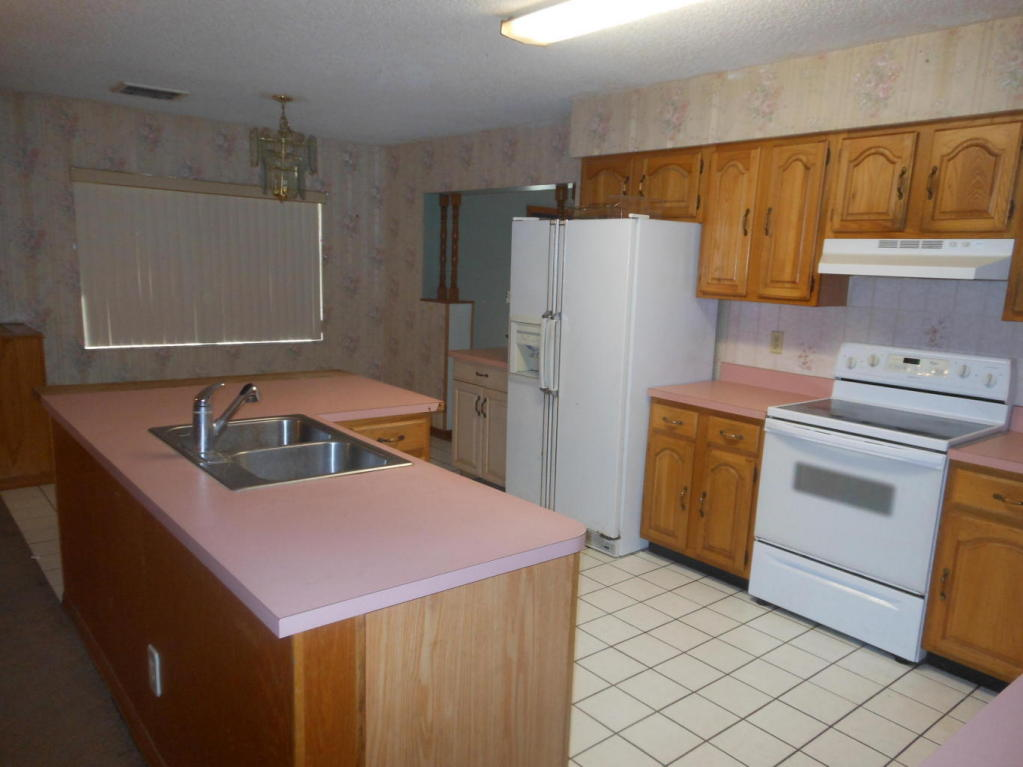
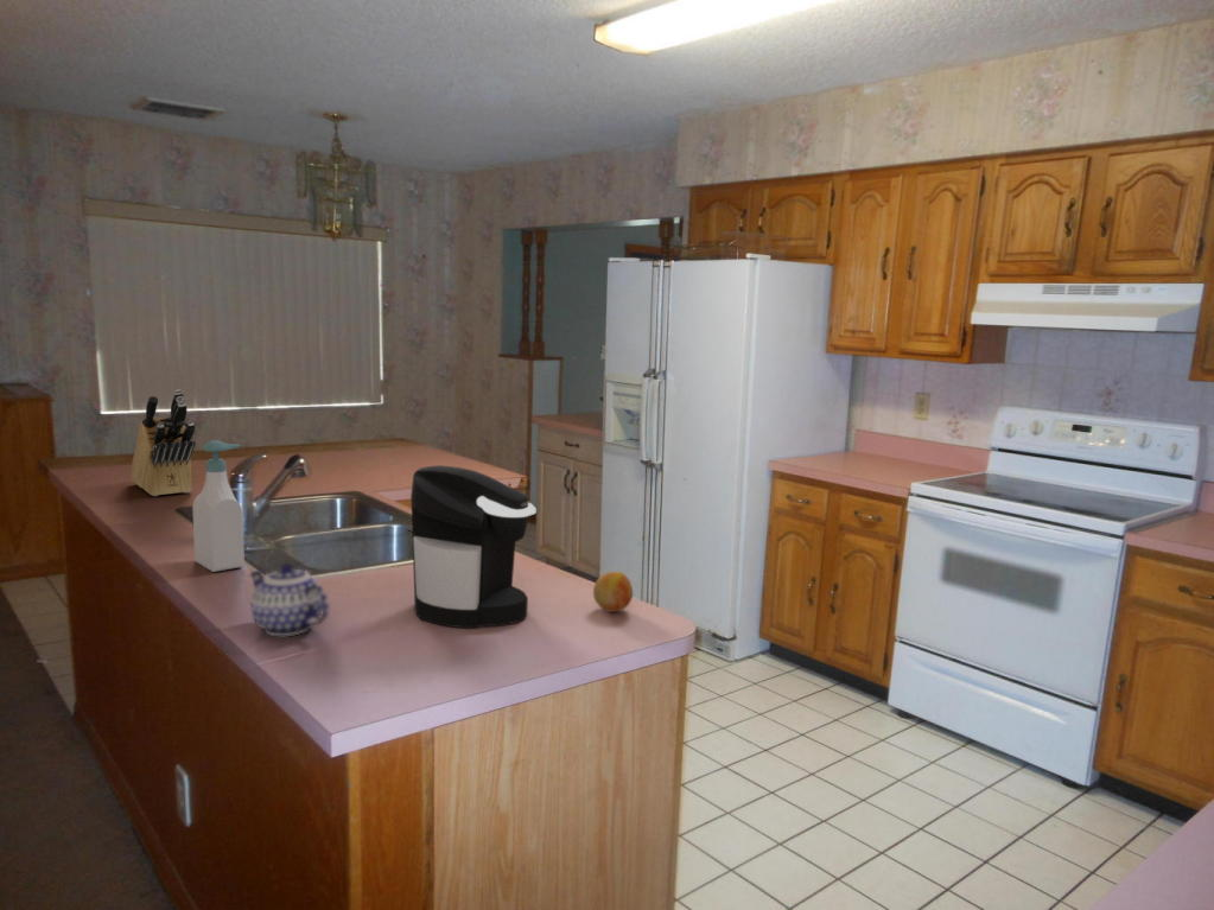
+ teapot [248,562,330,637]
+ fruit [592,571,634,613]
+ coffee maker [409,464,538,629]
+ soap bottle [191,439,246,573]
+ knife block [129,388,197,497]
